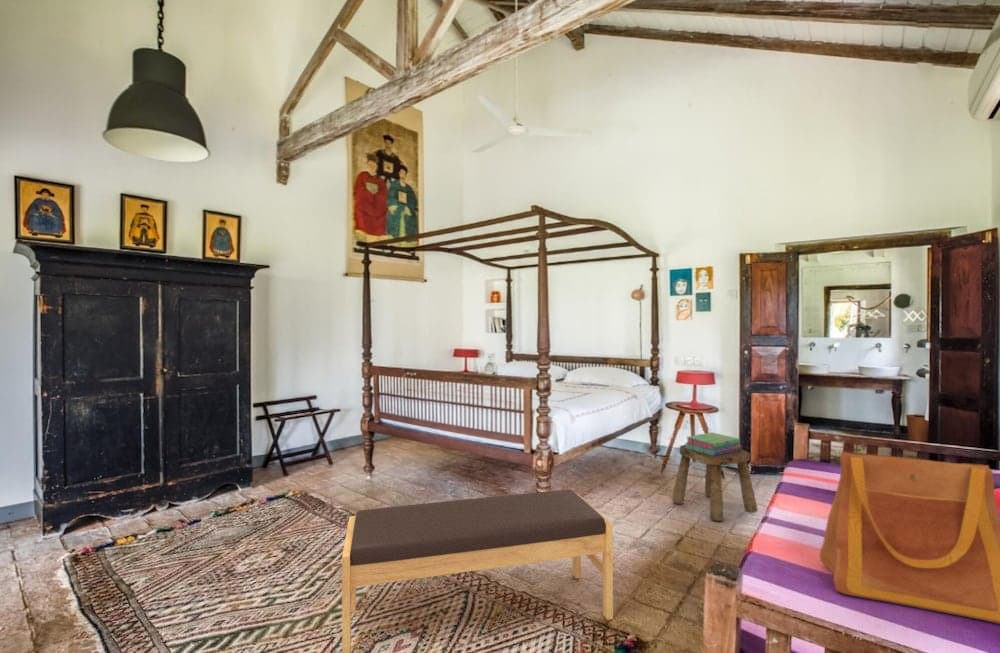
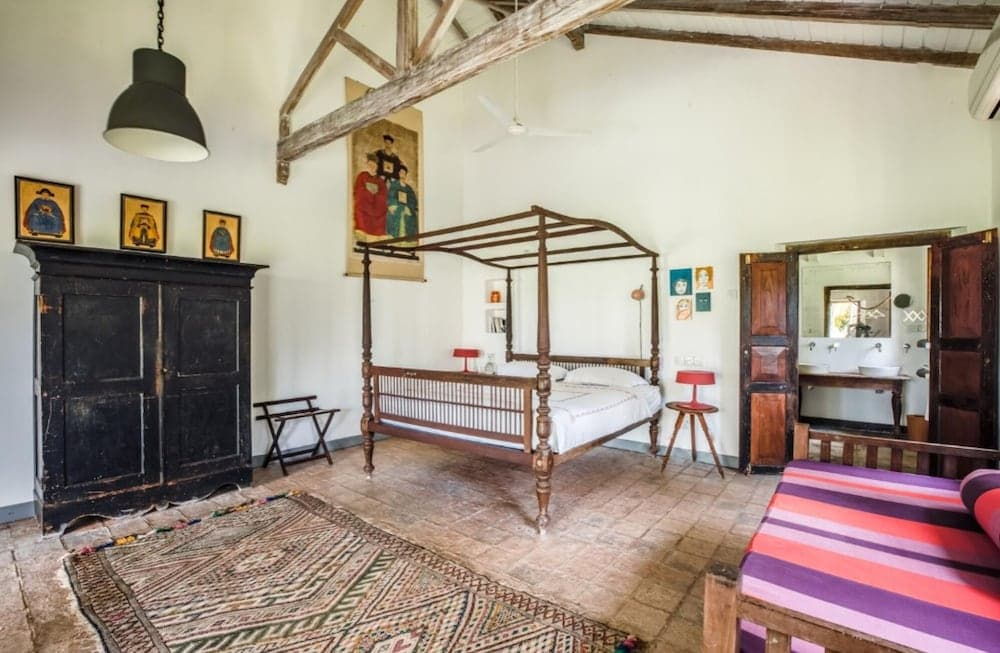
- stack of books [684,431,743,456]
- tote bag [818,451,1000,625]
- stool [671,444,759,522]
- bench [341,489,614,653]
